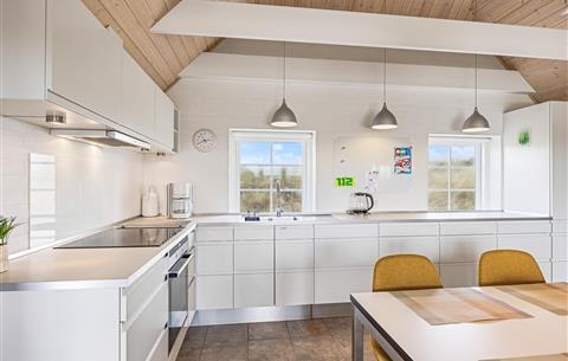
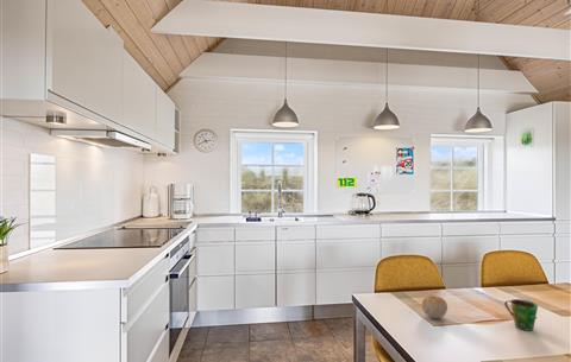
+ cup [503,298,539,332]
+ fruit [421,294,448,319]
